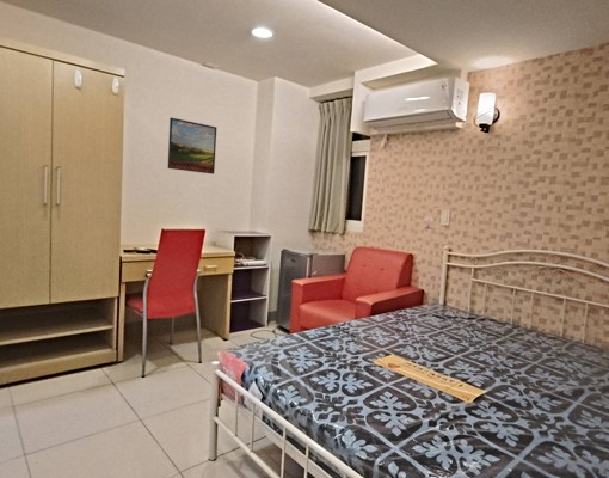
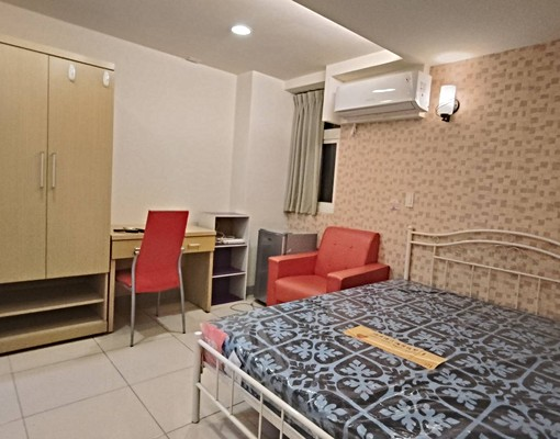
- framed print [167,116,217,176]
